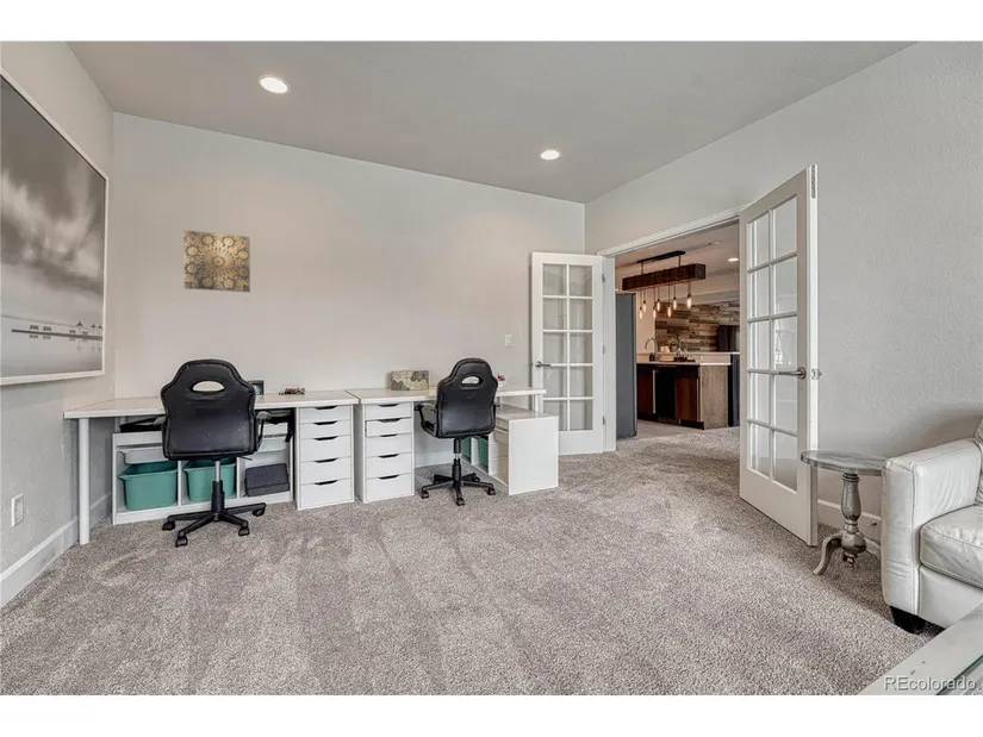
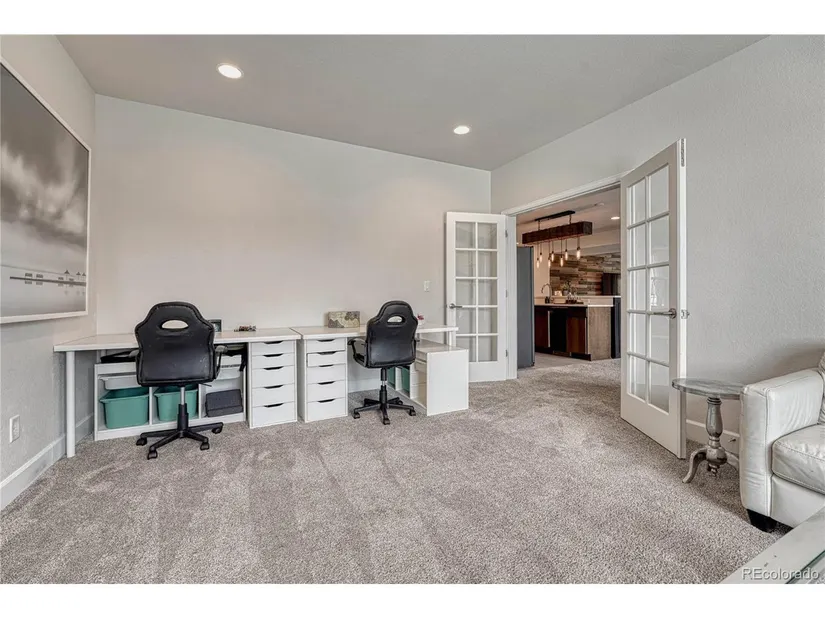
- wall art [182,229,251,293]
